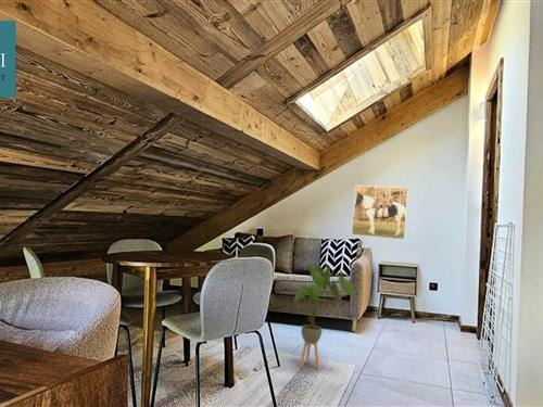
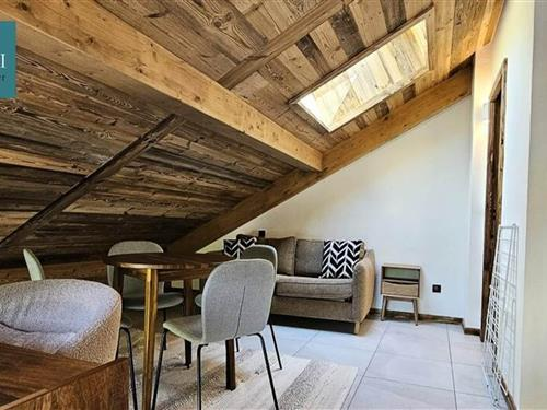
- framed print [351,185,409,241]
- house plant [293,264,355,370]
